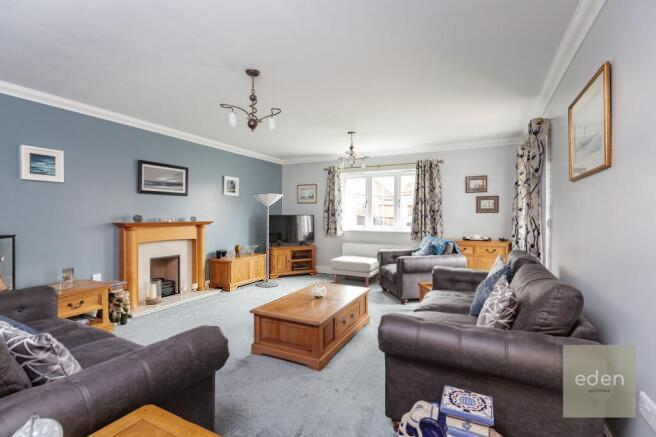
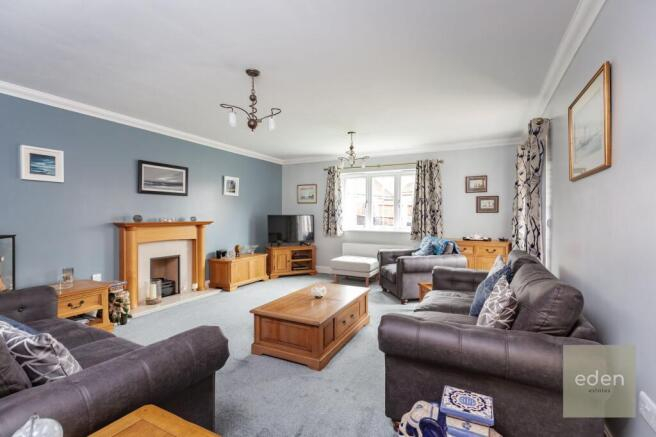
- floor lamp [251,193,284,288]
